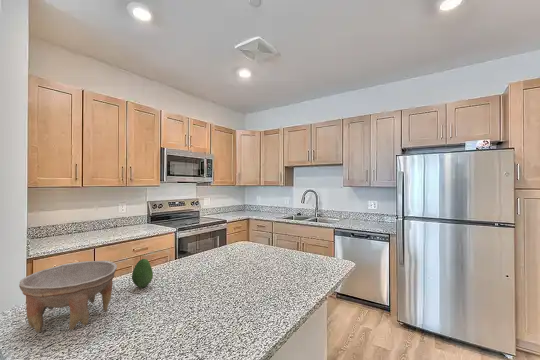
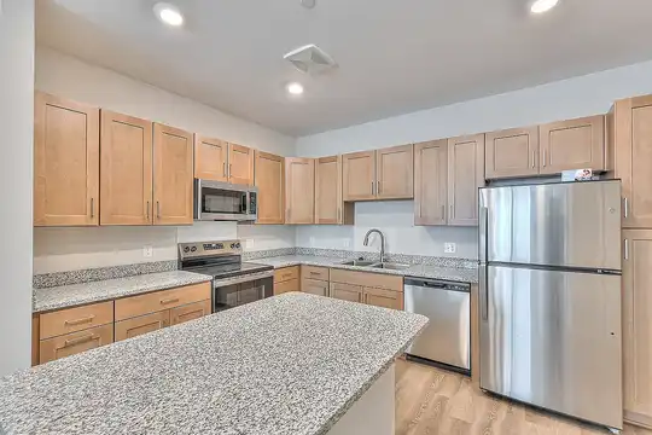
- bowl [18,260,118,334]
- fruit [131,258,154,289]
